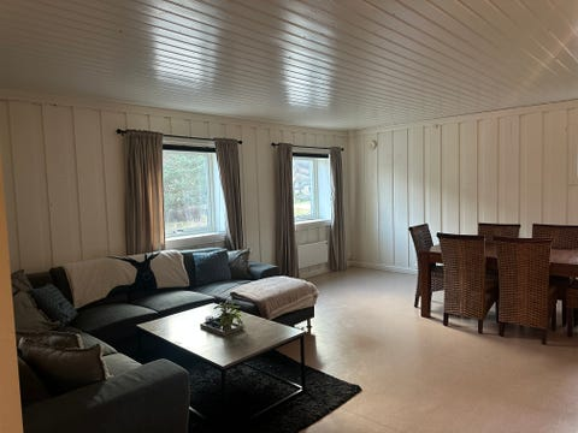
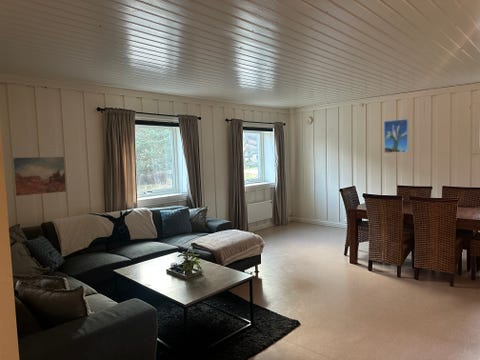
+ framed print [383,118,410,154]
+ wall art [12,156,67,197]
